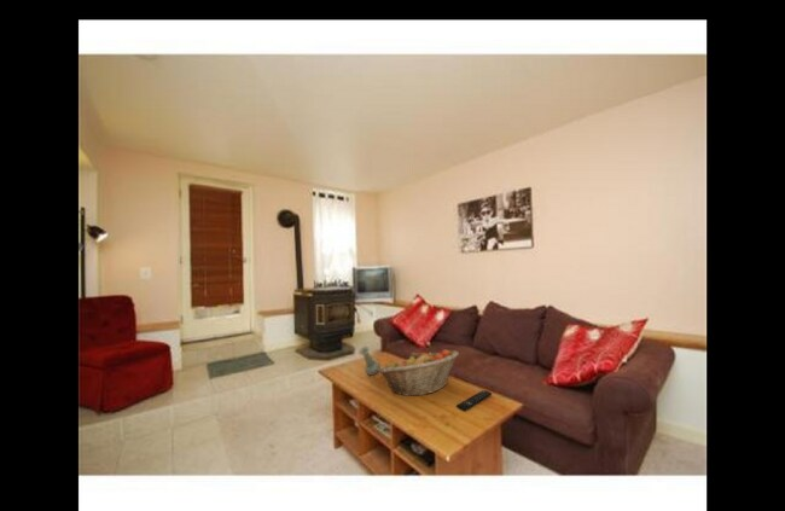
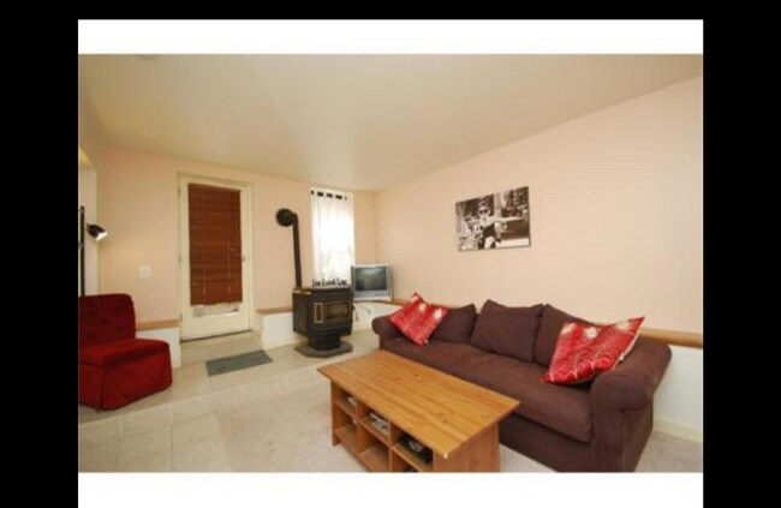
- remote control [455,389,493,412]
- vase [357,345,382,377]
- fruit basket [378,349,460,397]
